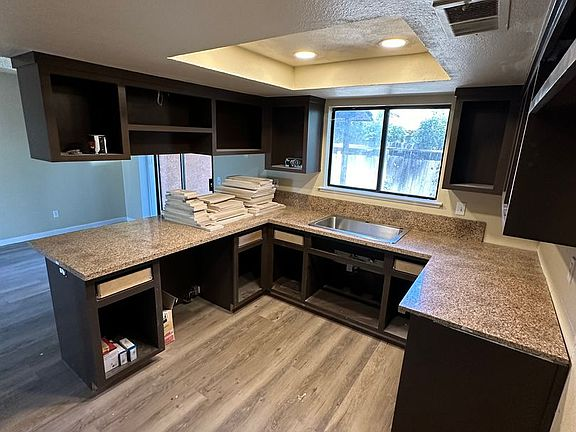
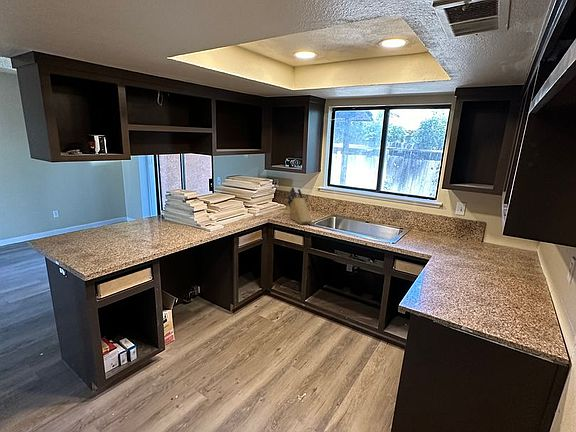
+ knife block [287,186,313,225]
